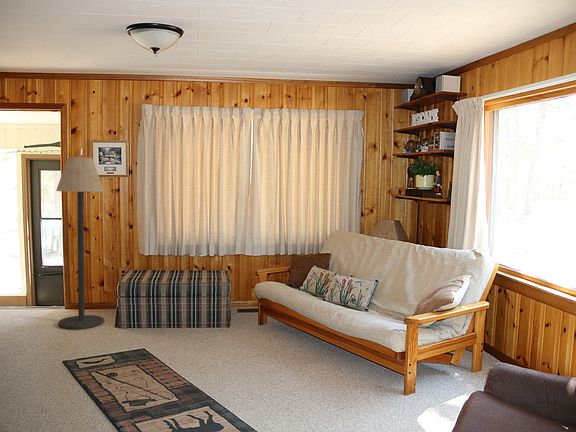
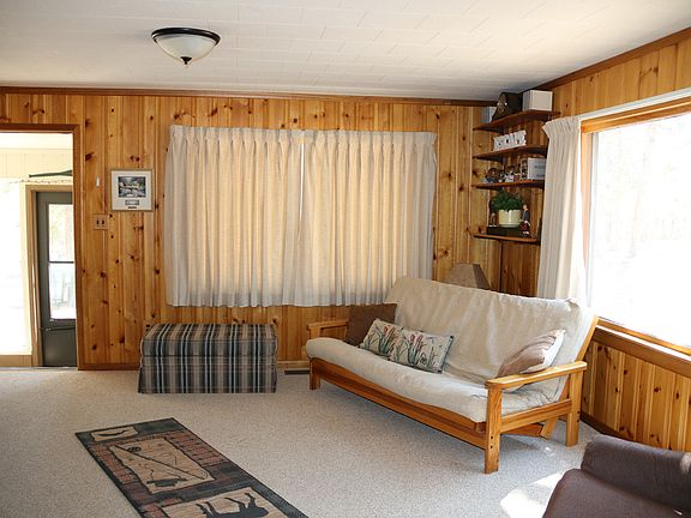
- floor lamp [55,156,105,330]
